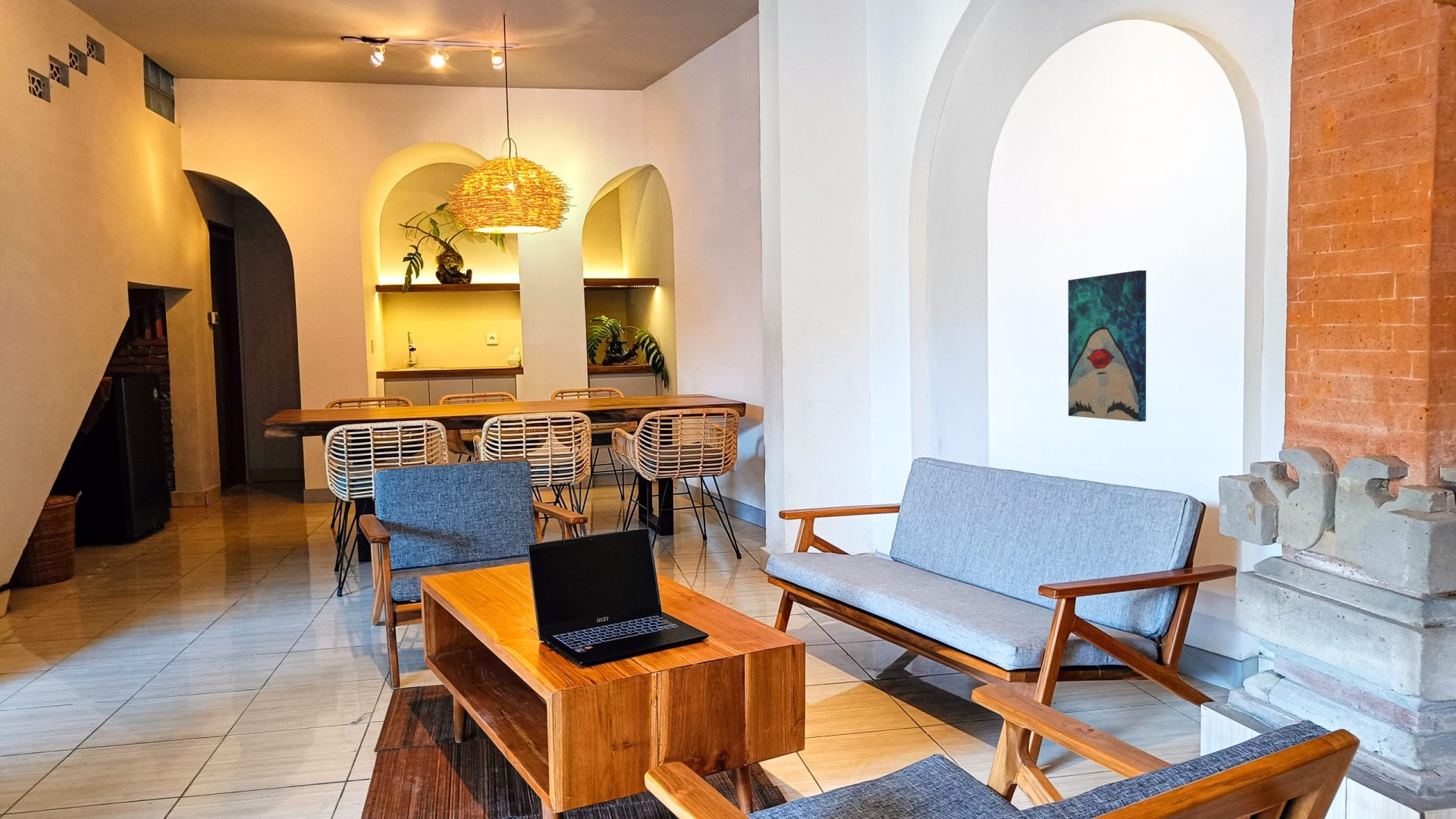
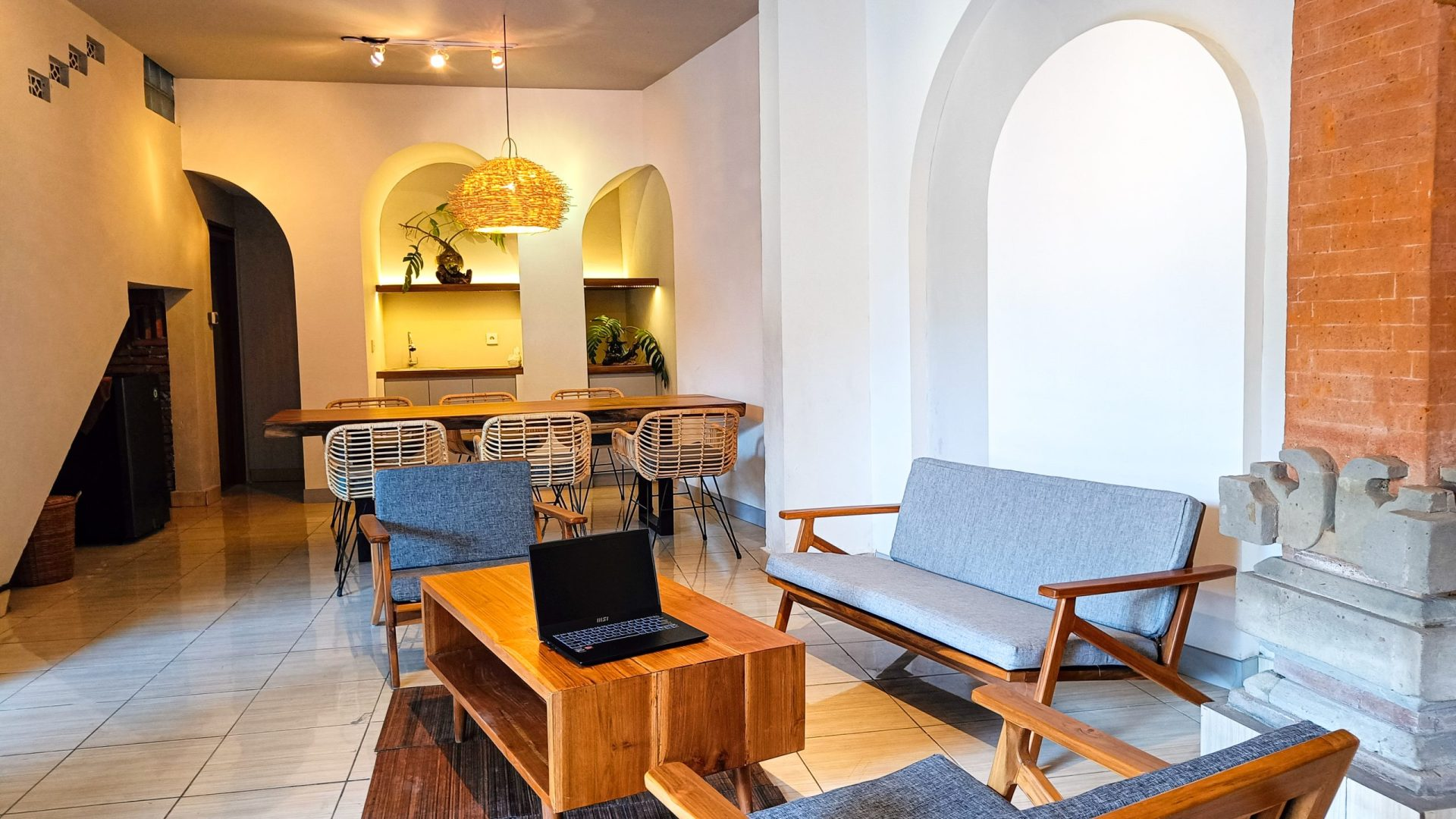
- wall art [1068,270,1147,422]
